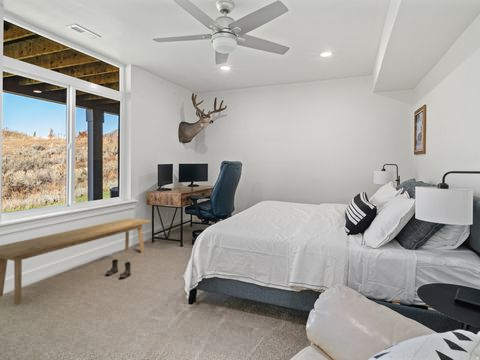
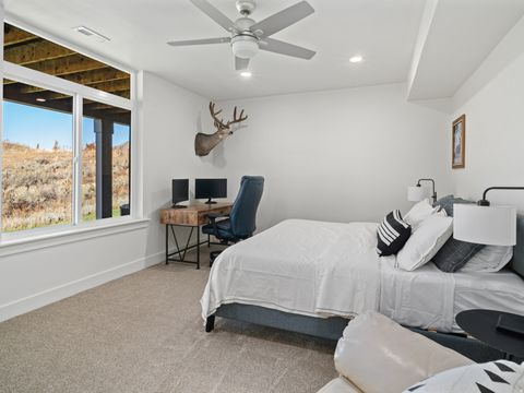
- bench [0,217,152,305]
- boots [105,258,132,279]
